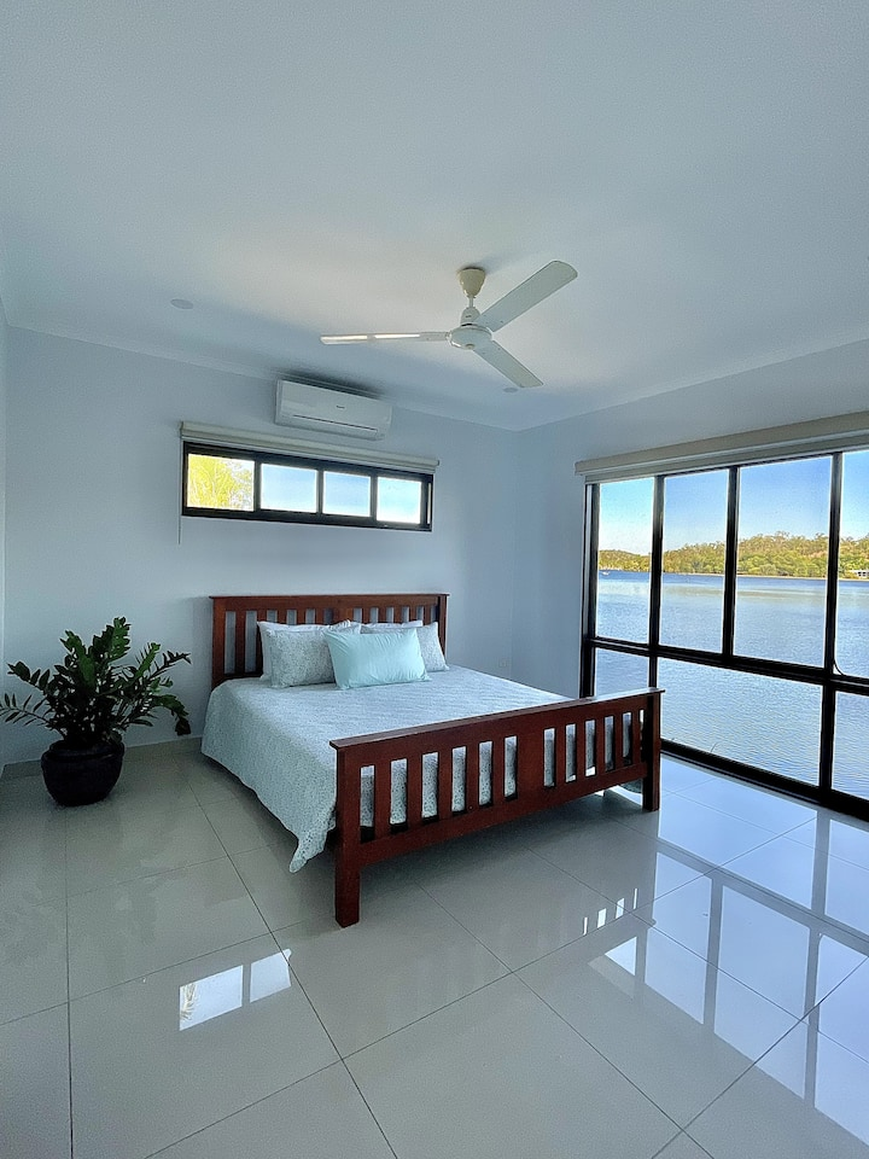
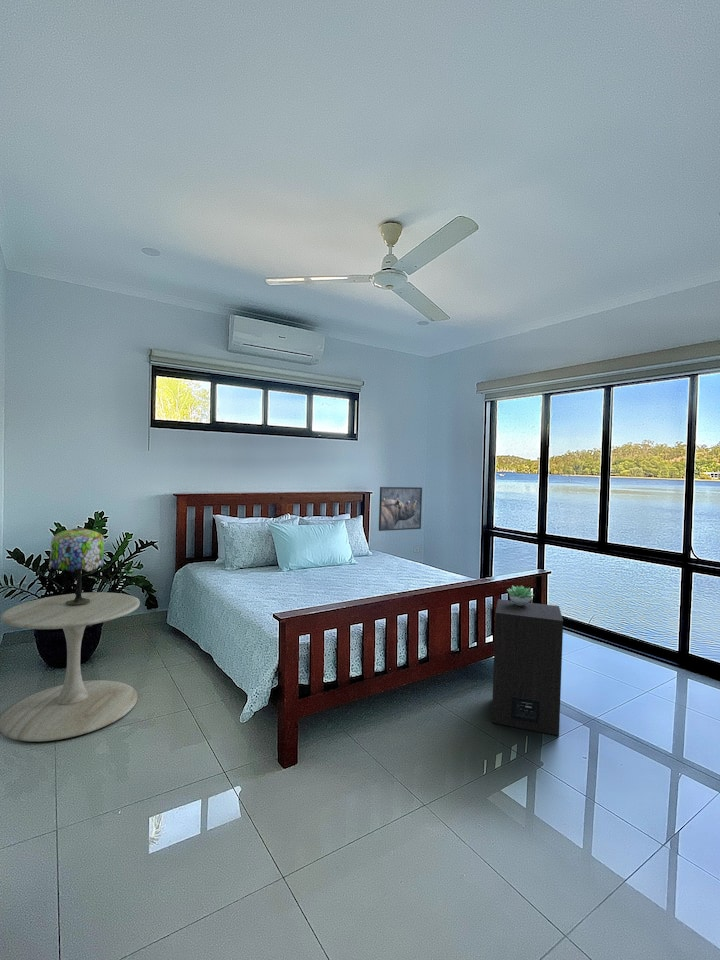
+ table lamp [48,526,106,604]
+ speaker [491,598,564,737]
+ succulent plant [506,585,535,606]
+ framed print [378,486,423,532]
+ side table [0,591,141,742]
